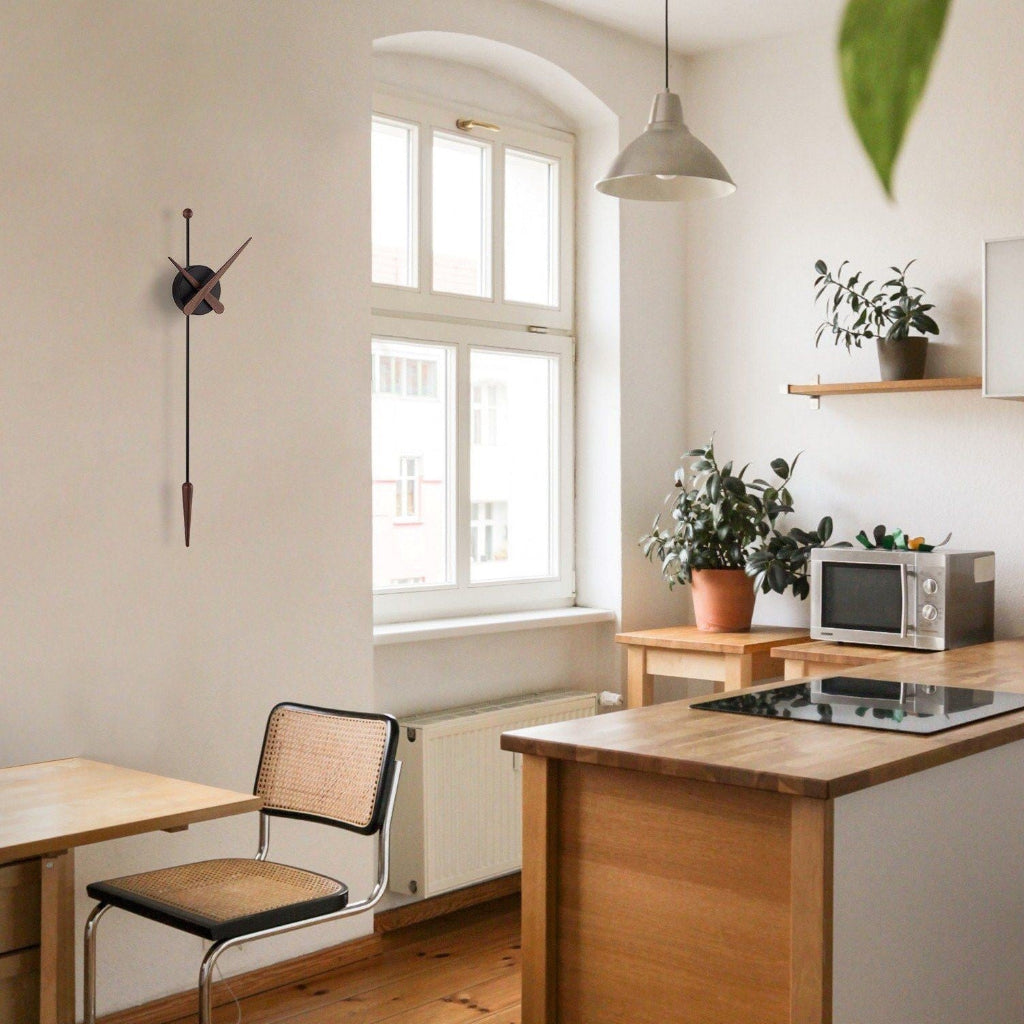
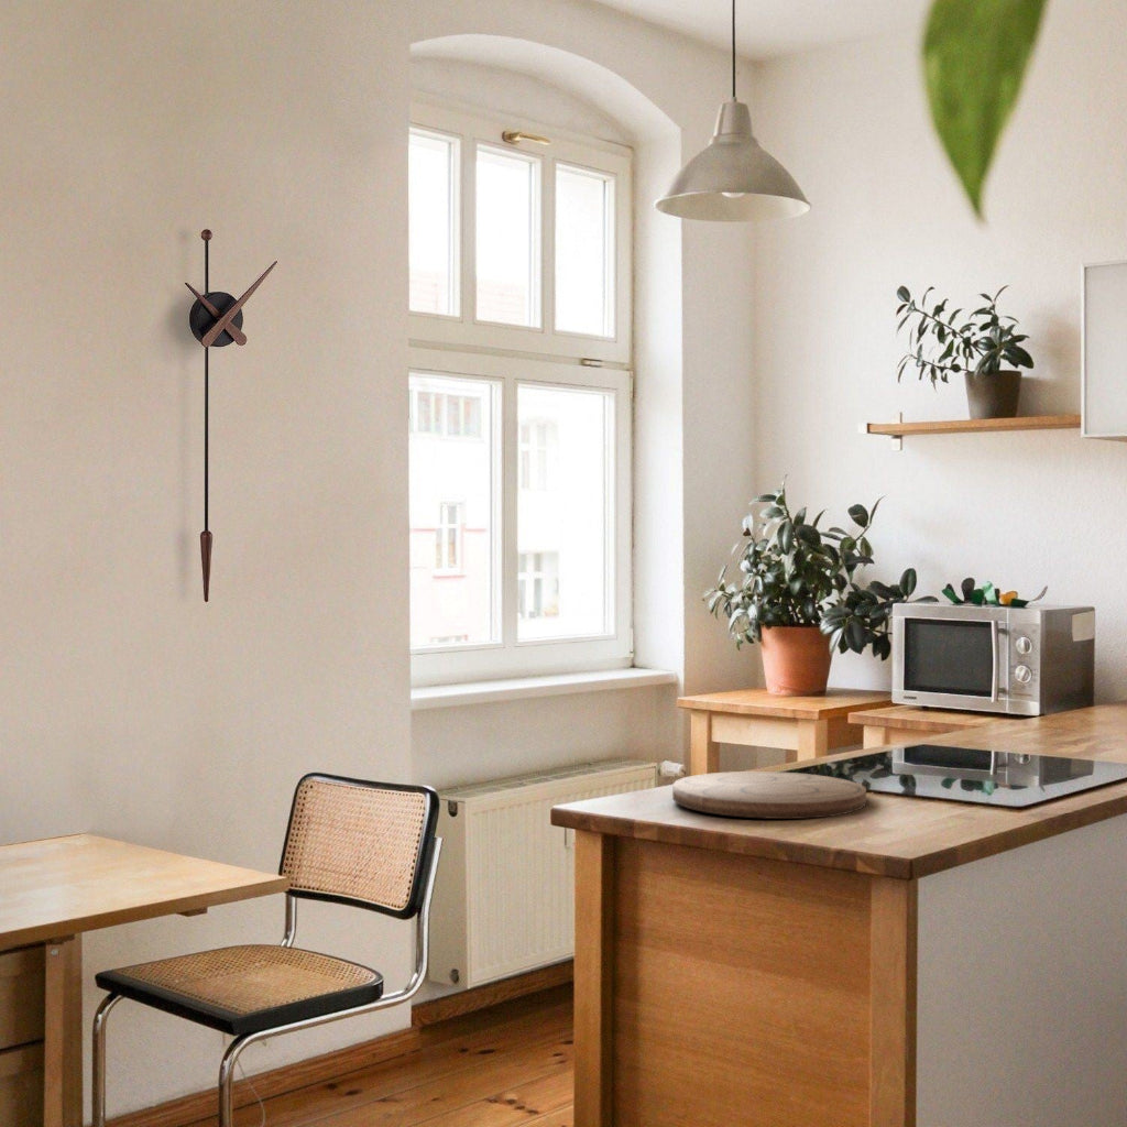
+ cutting board [671,770,867,820]
